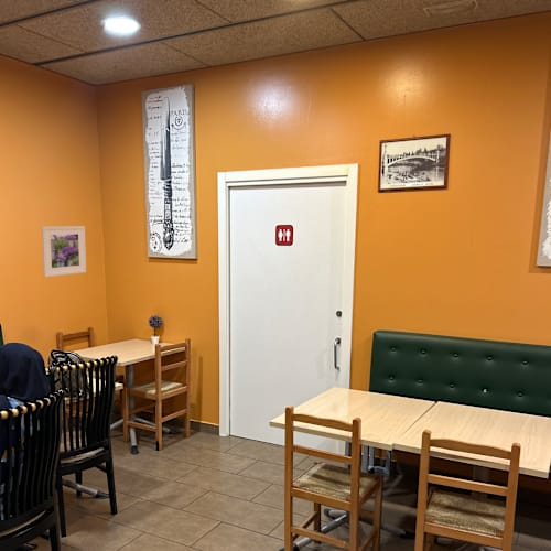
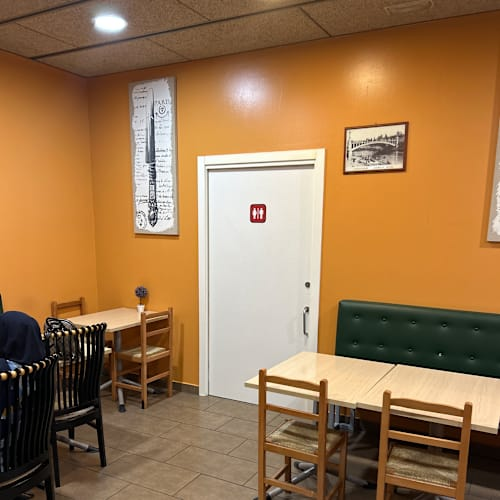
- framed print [40,225,87,278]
